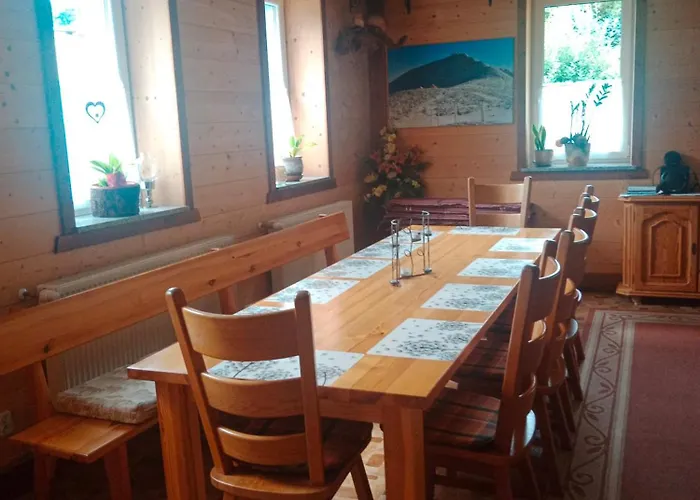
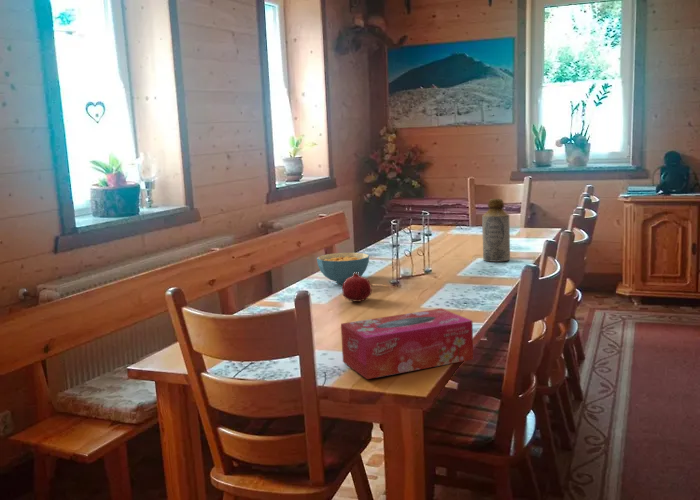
+ tissue box [340,307,474,380]
+ fruit [341,272,373,303]
+ bottle [481,198,511,263]
+ cereal bowl [316,252,370,285]
